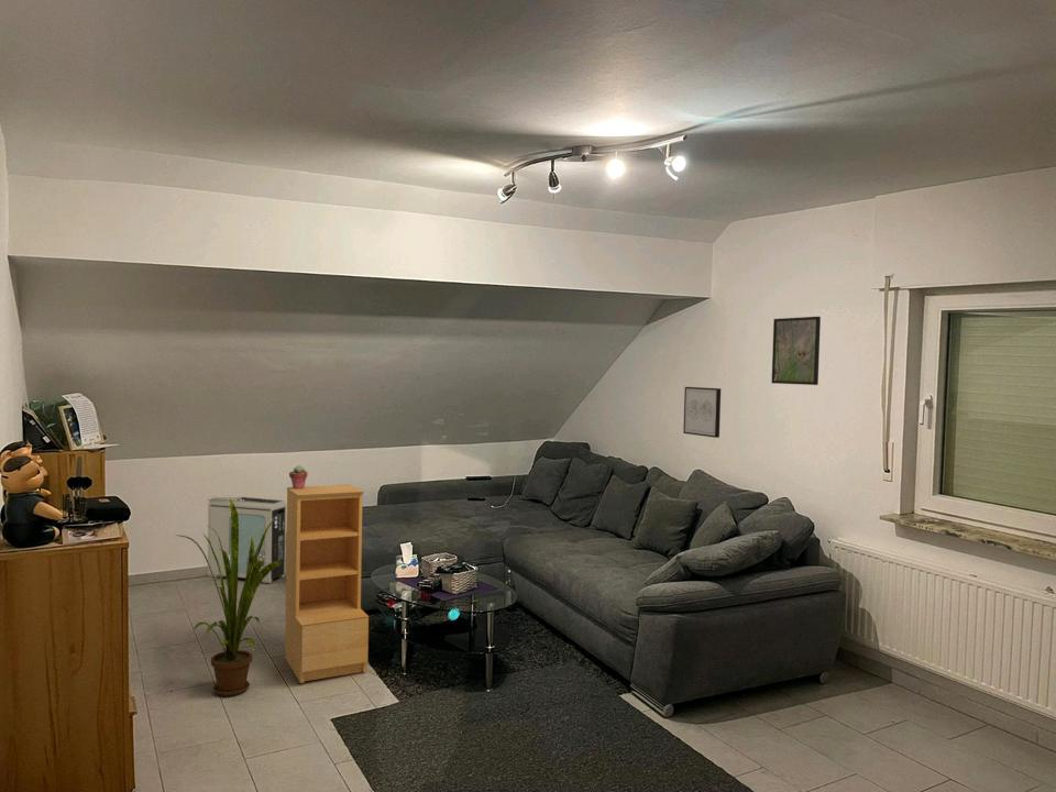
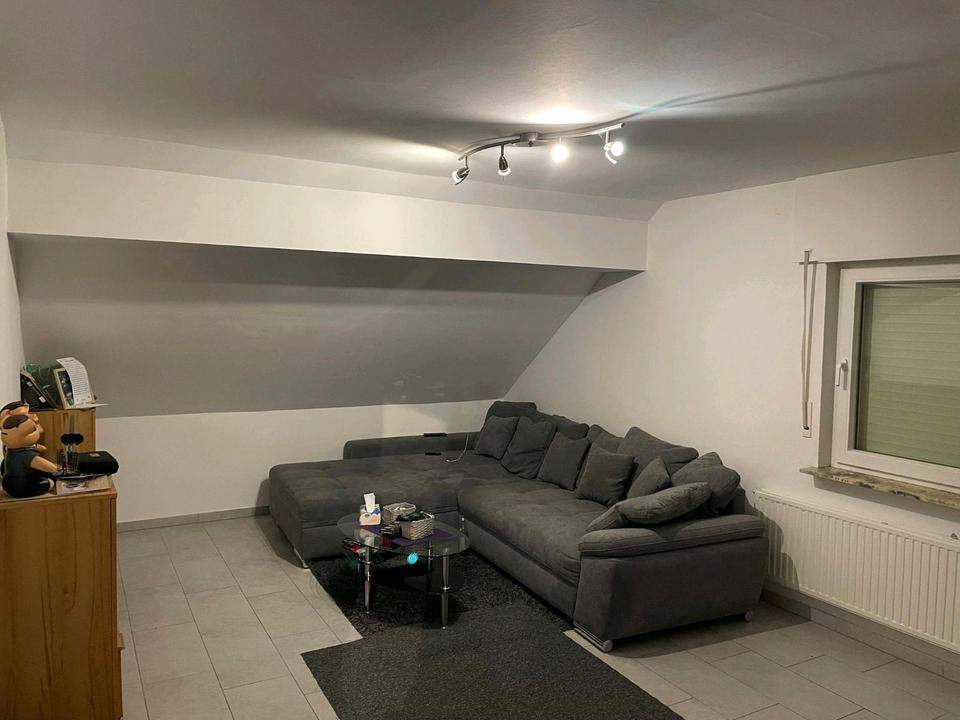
- potted succulent [288,464,309,490]
- air purifier [207,495,287,584]
- wall art [682,386,722,439]
- bookshelf [284,483,370,684]
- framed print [770,316,822,386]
- house plant [174,498,282,697]
